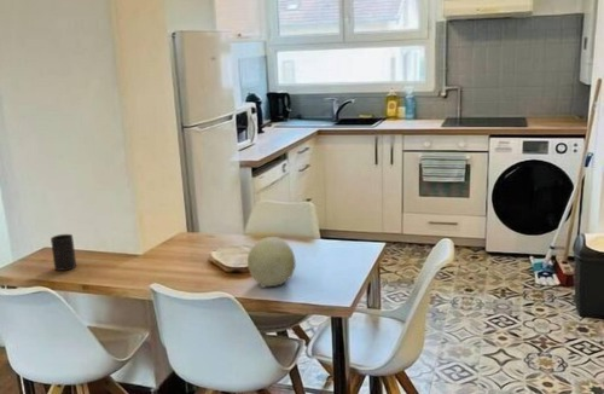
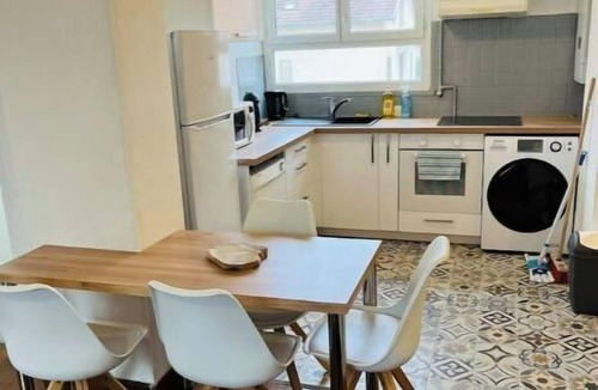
- fruit [246,236,297,289]
- cup [50,233,77,272]
